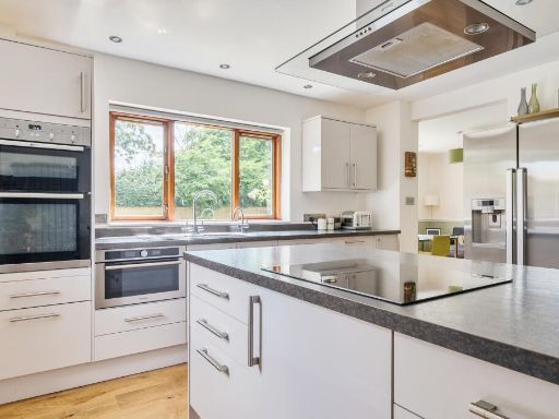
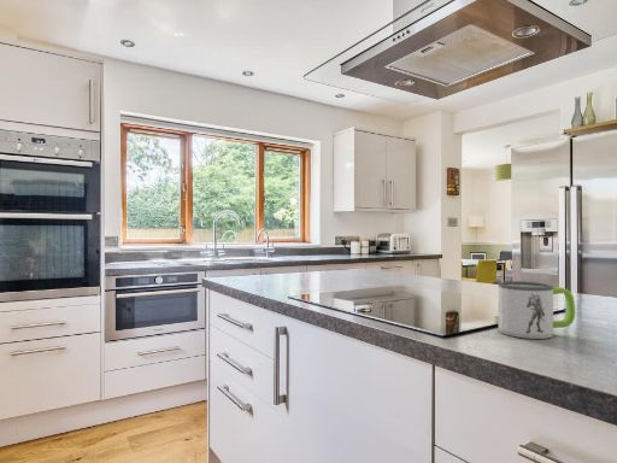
+ mug [498,280,576,340]
